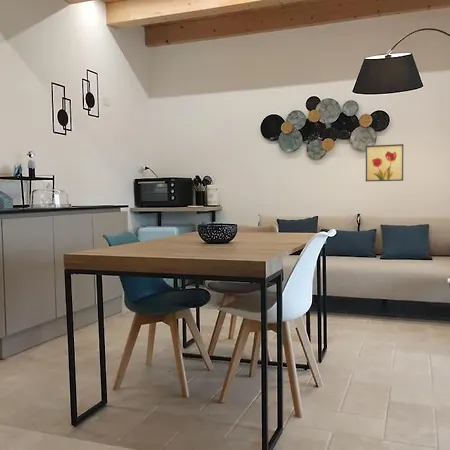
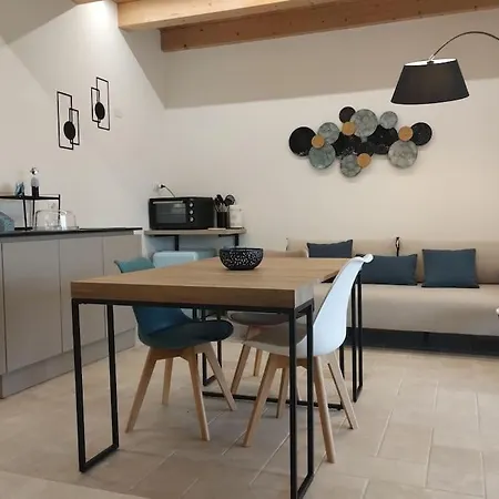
- wall art [365,143,404,182]
